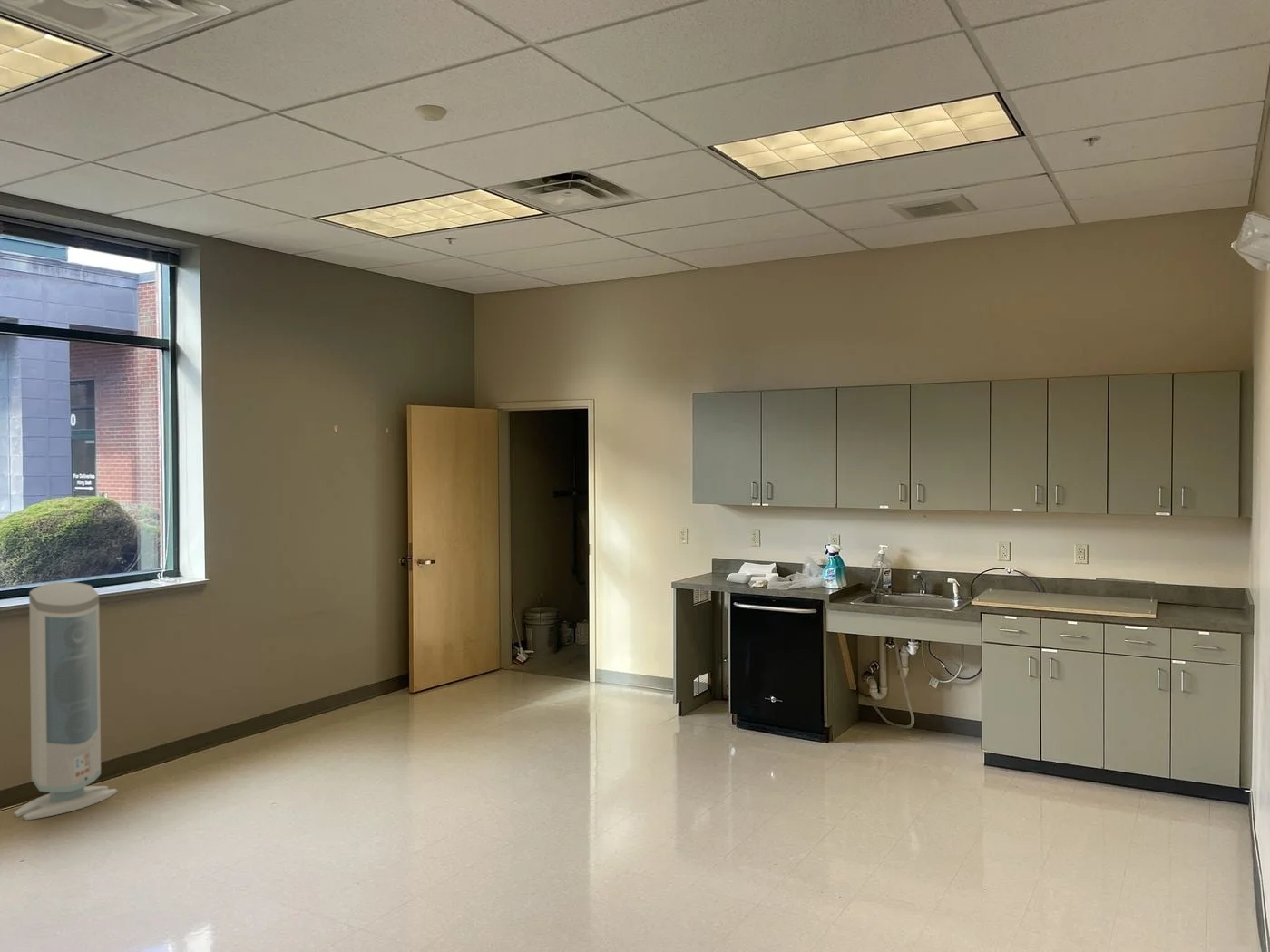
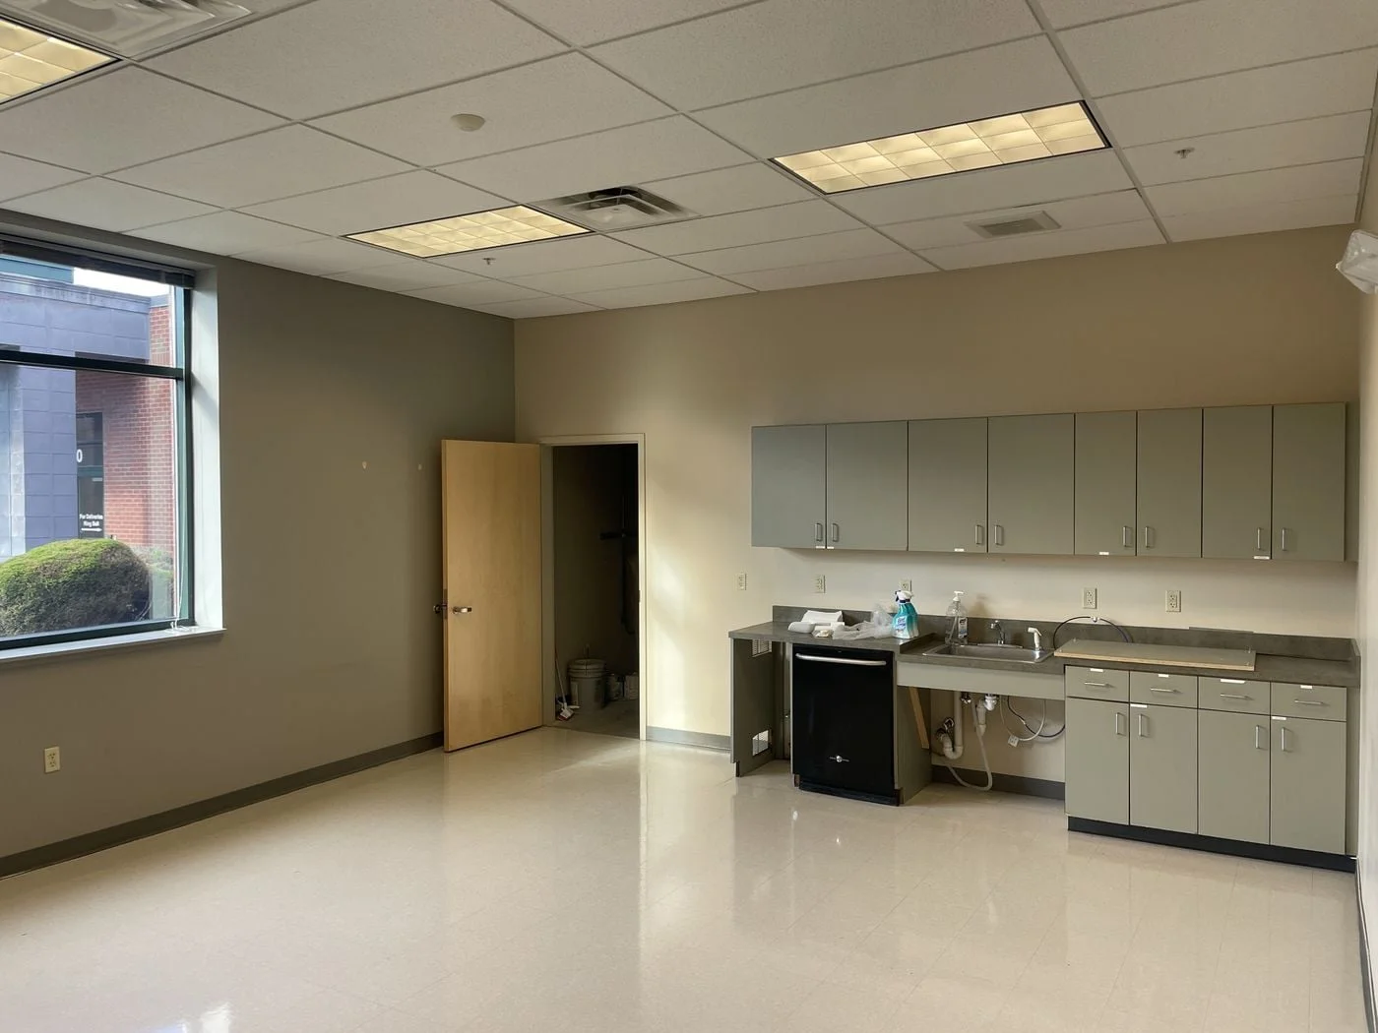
- air purifier [13,581,118,821]
